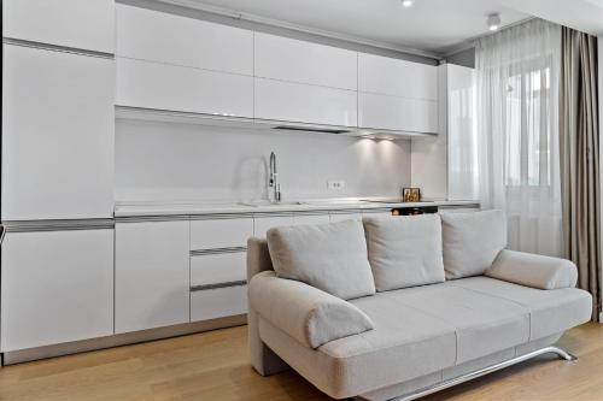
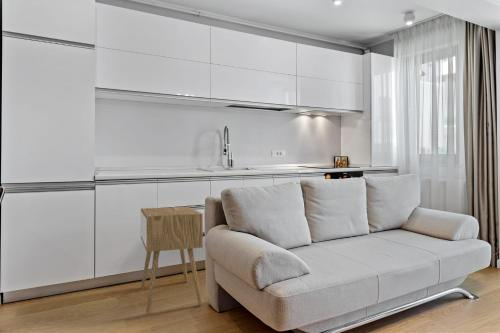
+ nightstand [140,206,204,314]
